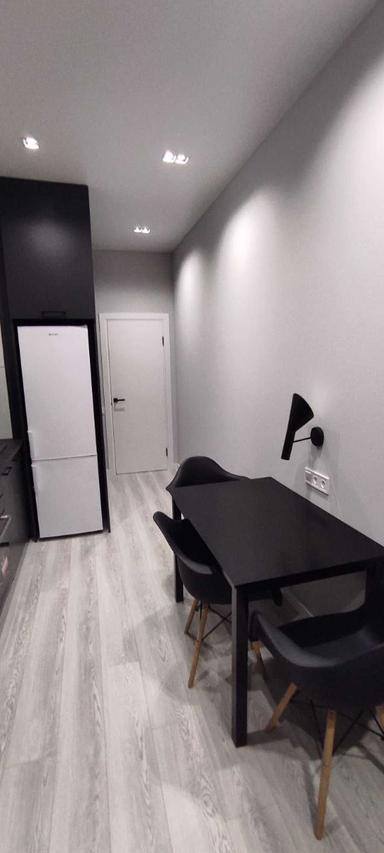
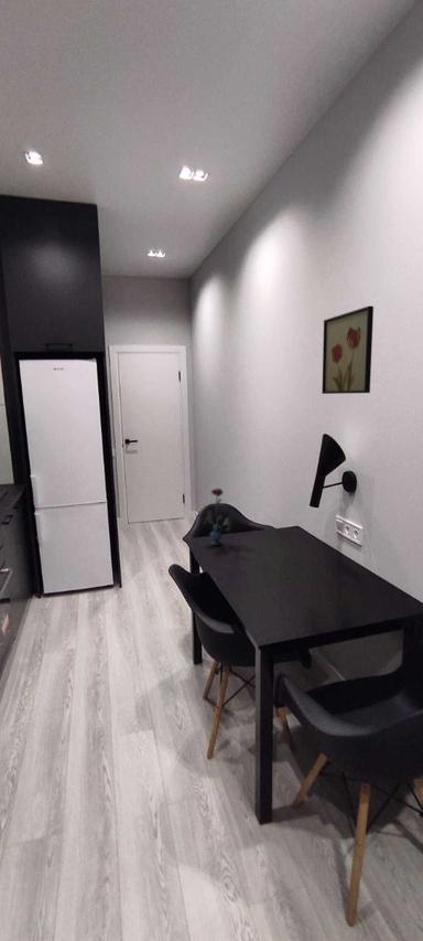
+ vase [203,486,238,546]
+ wall art [321,304,375,395]
